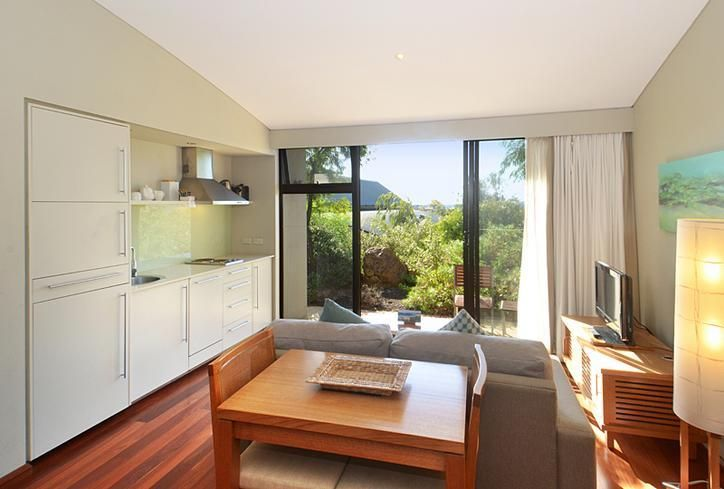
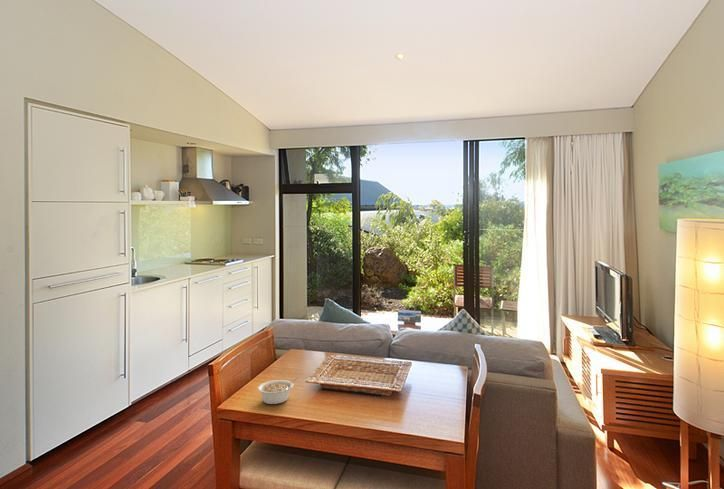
+ legume [257,377,300,405]
